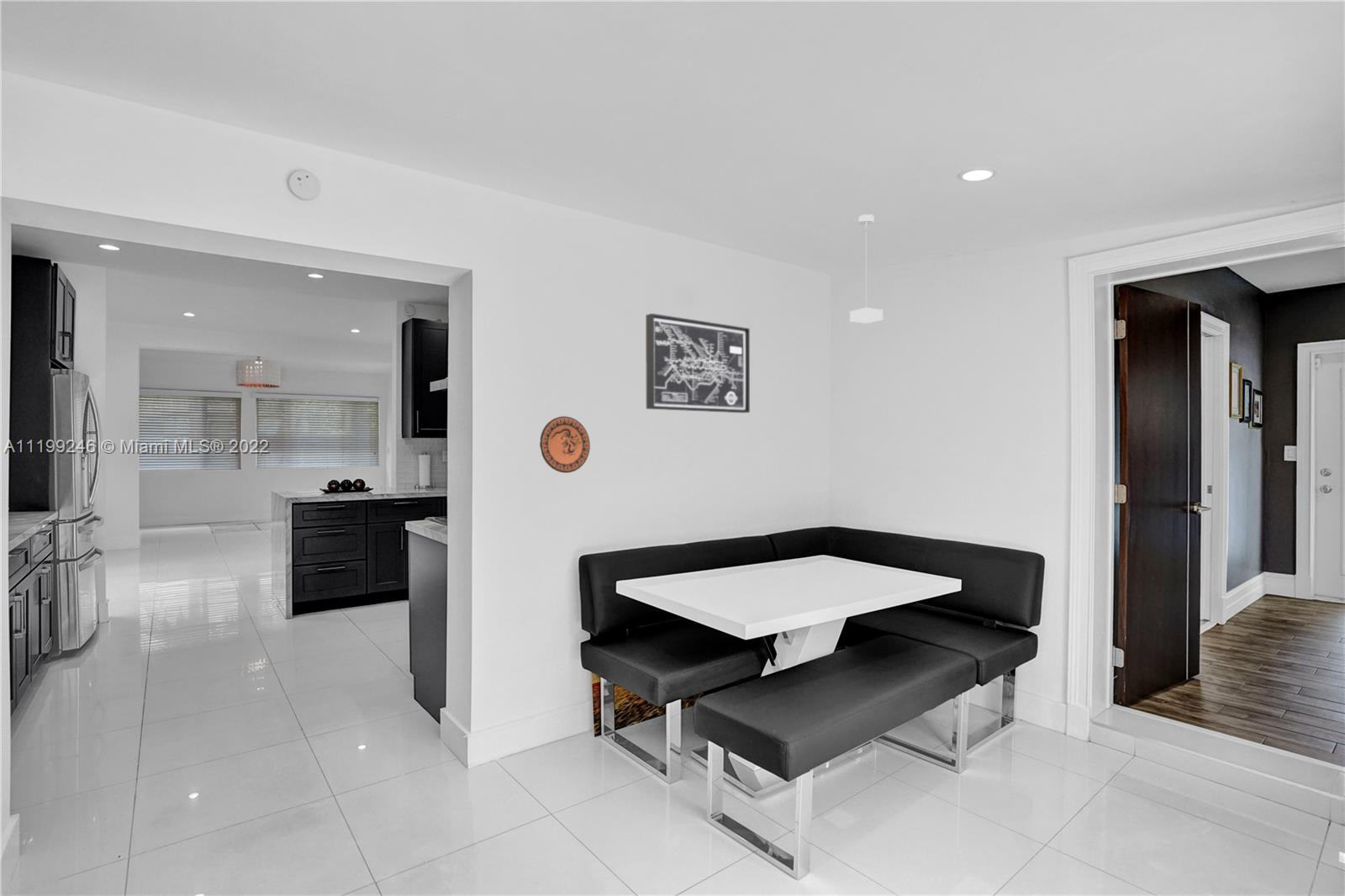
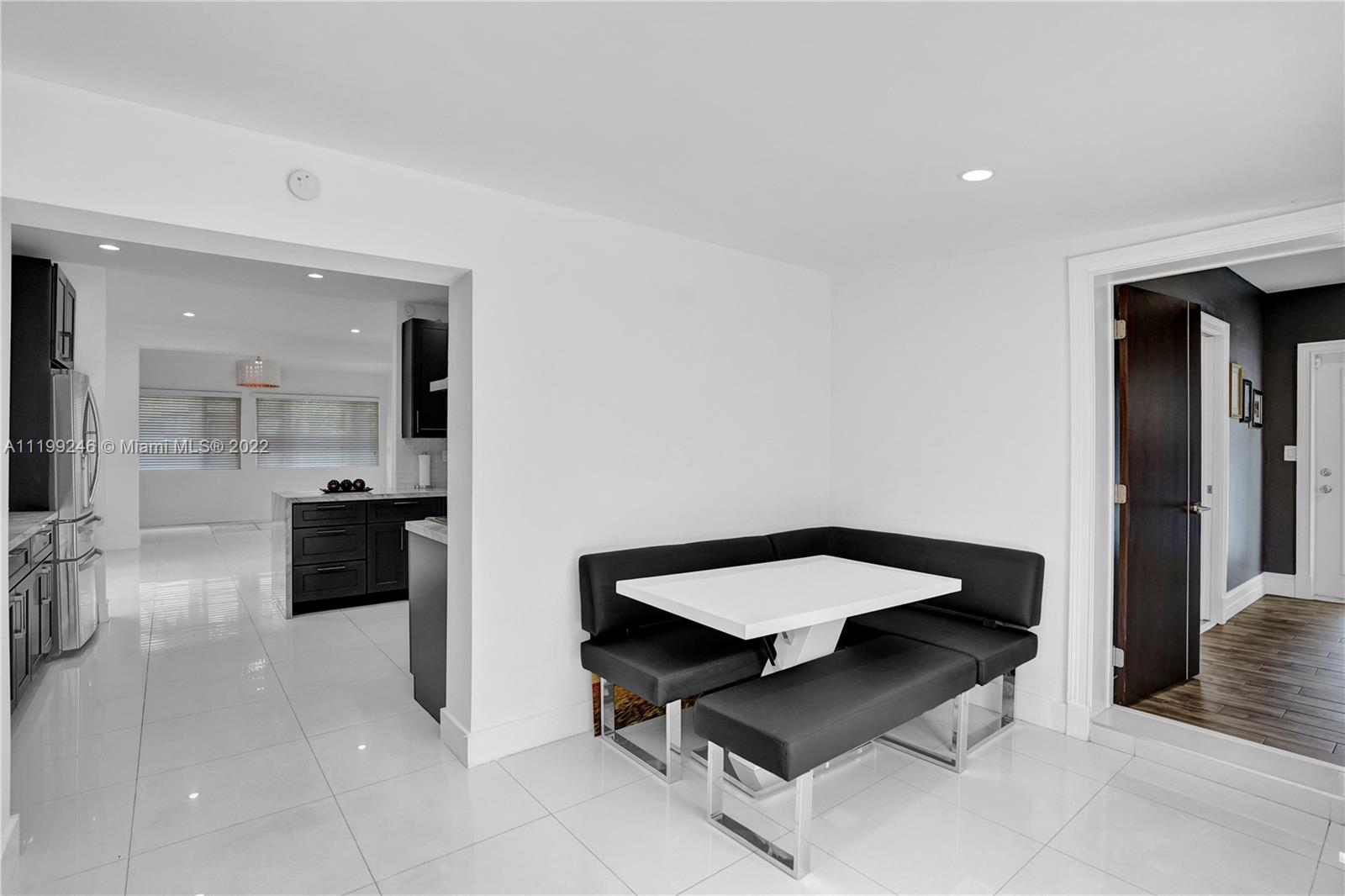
- decorative plate [539,415,591,474]
- wall art [645,313,751,414]
- pendant lamp [849,213,883,324]
